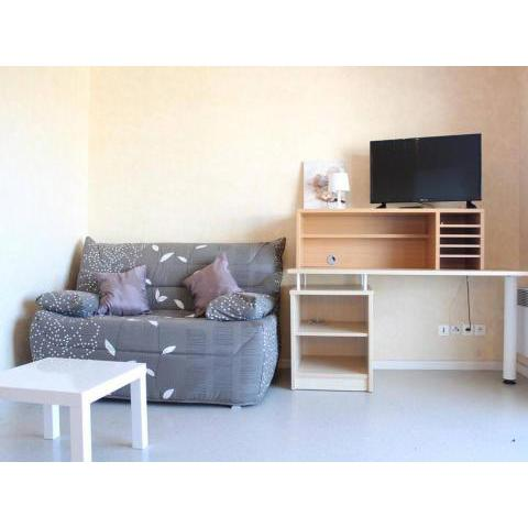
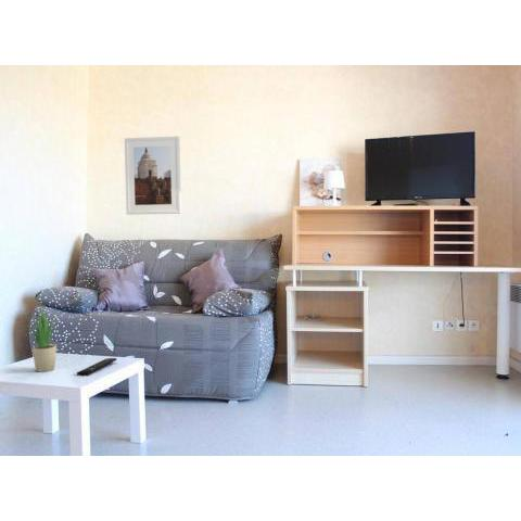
+ potted plant [29,304,58,373]
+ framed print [124,136,182,216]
+ remote control [76,357,118,377]
